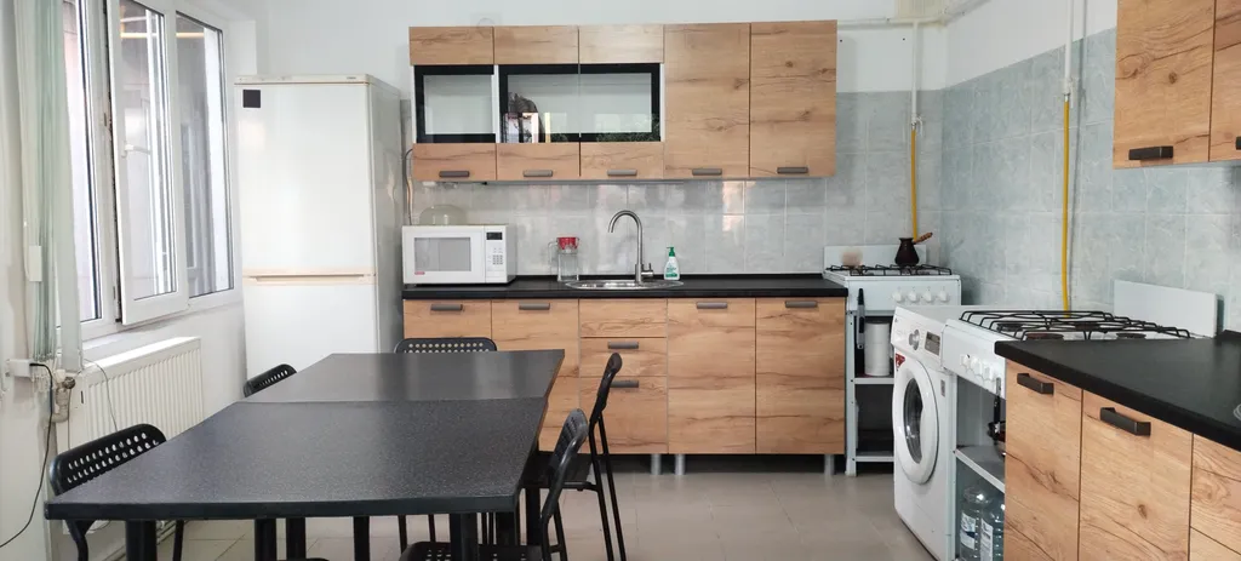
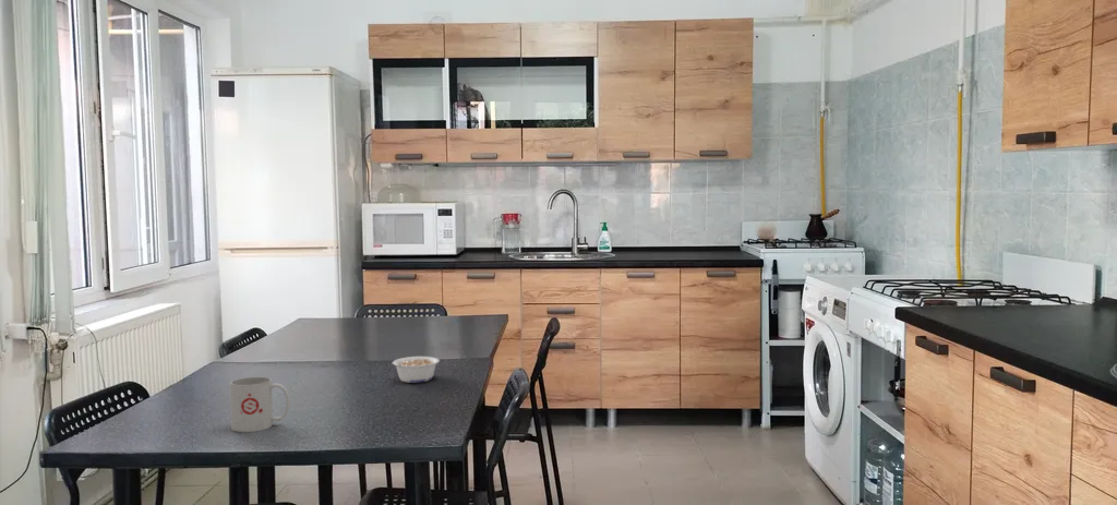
+ legume [391,356,441,384]
+ mug [229,376,291,433]
